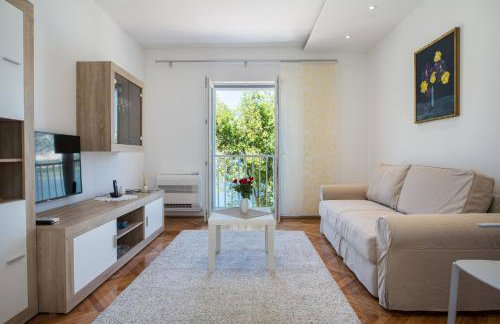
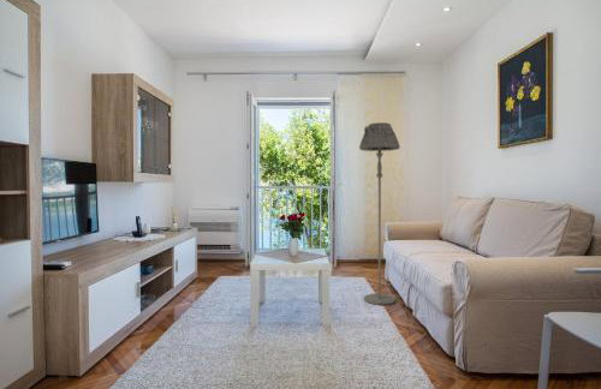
+ floor lamp [358,121,401,306]
